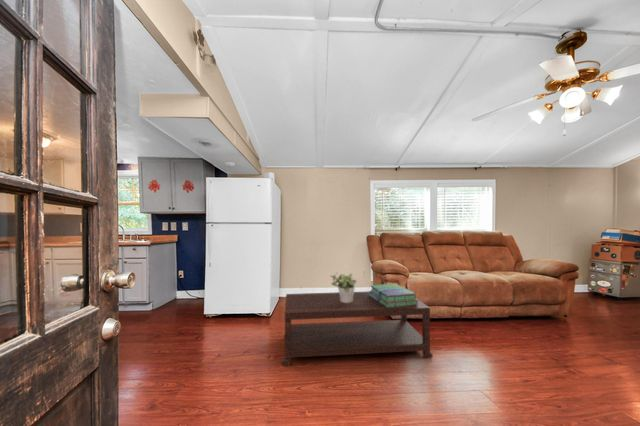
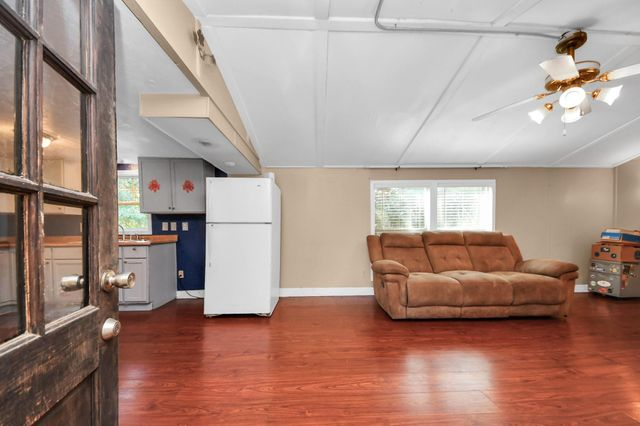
- stack of books [369,283,418,308]
- coffee table [281,291,434,367]
- potted plant [329,271,357,303]
